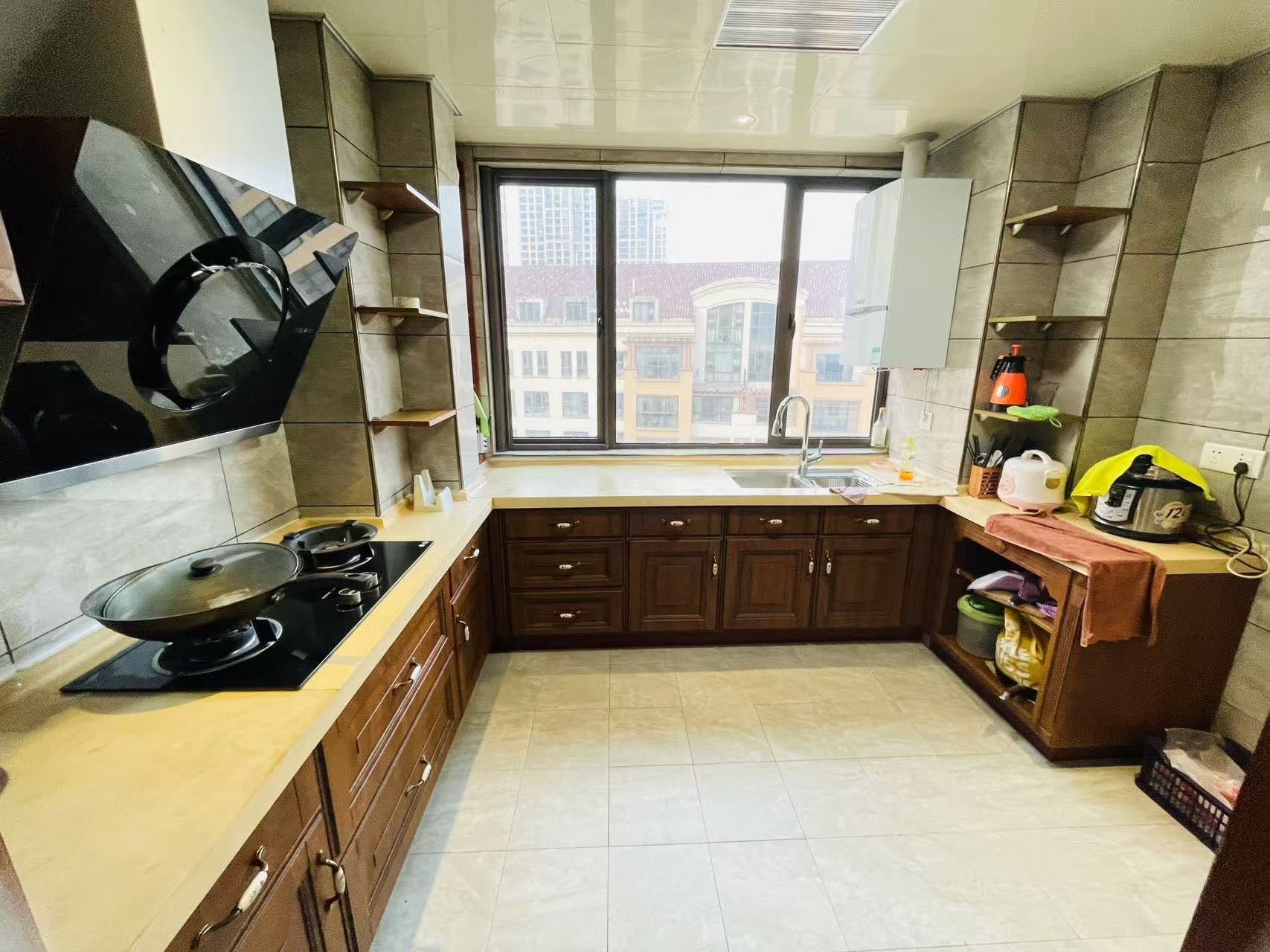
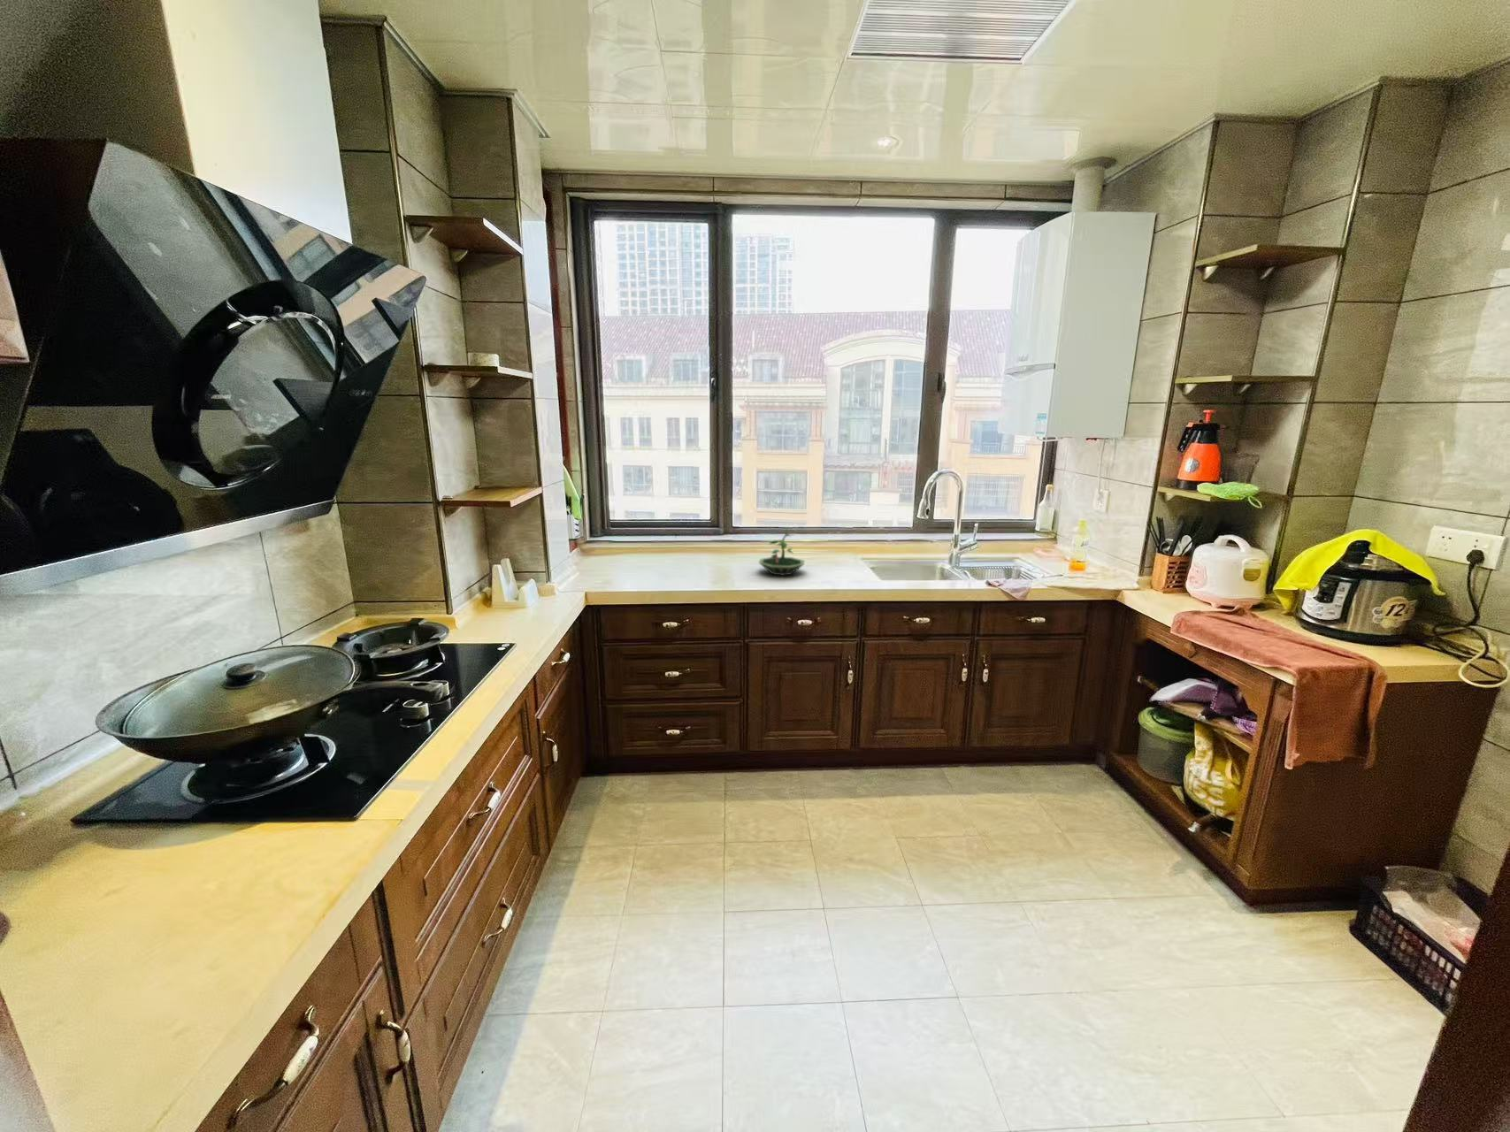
+ terrarium [759,527,805,577]
